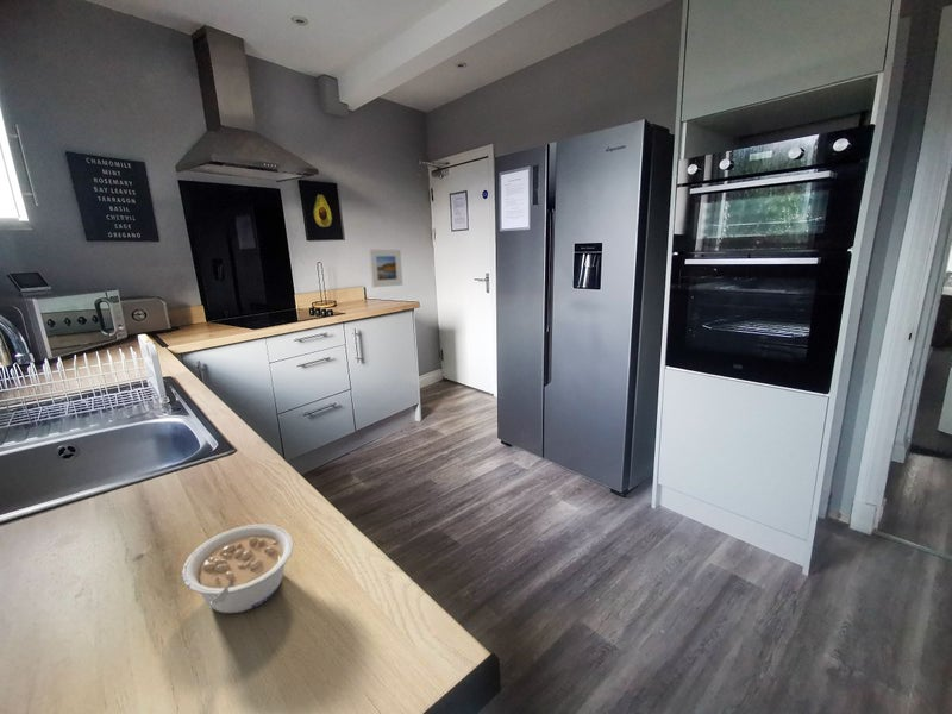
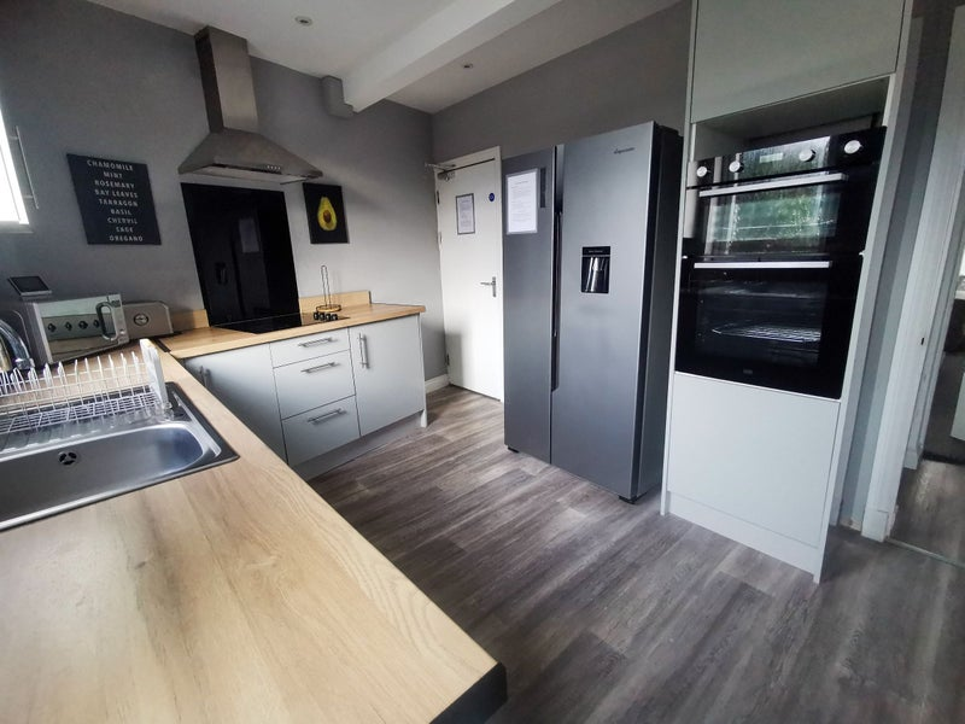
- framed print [368,249,403,288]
- legume [181,524,295,614]
